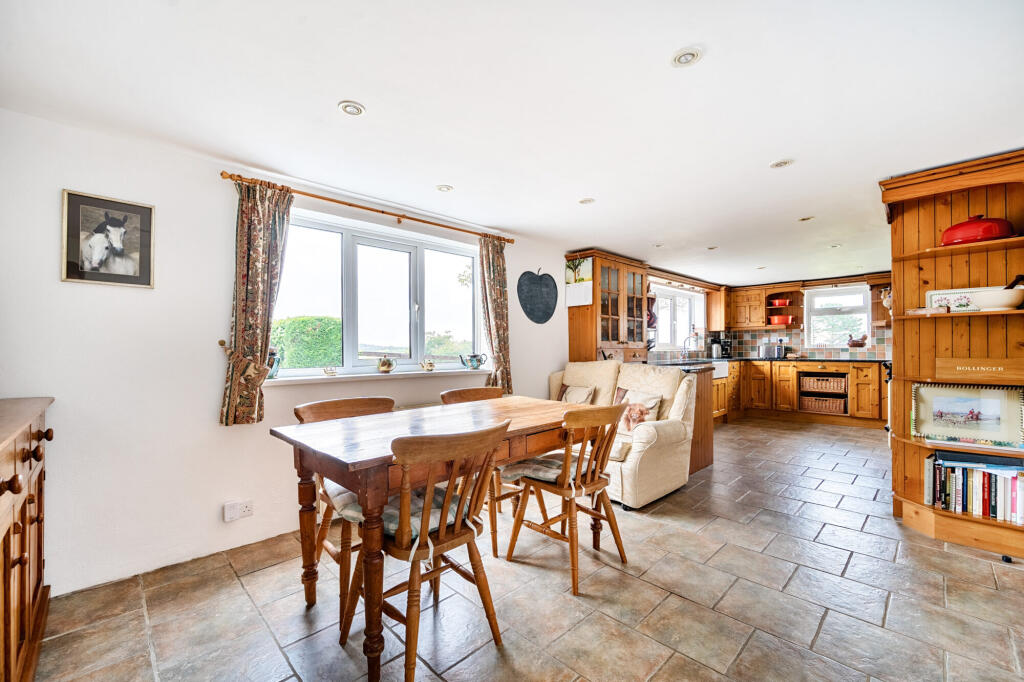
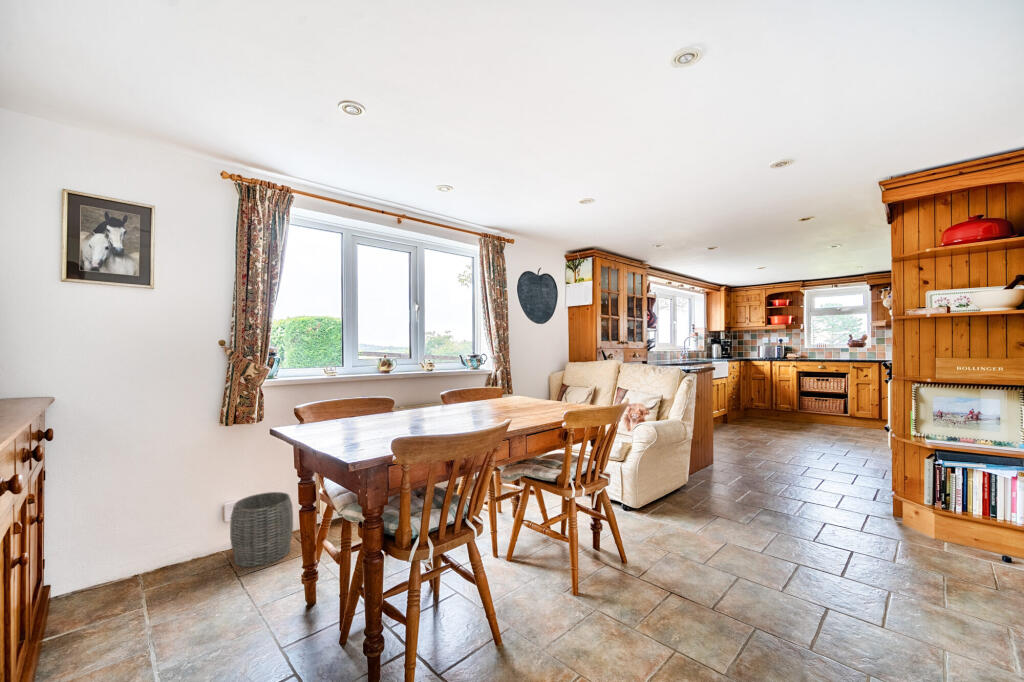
+ woven basket [229,491,294,568]
